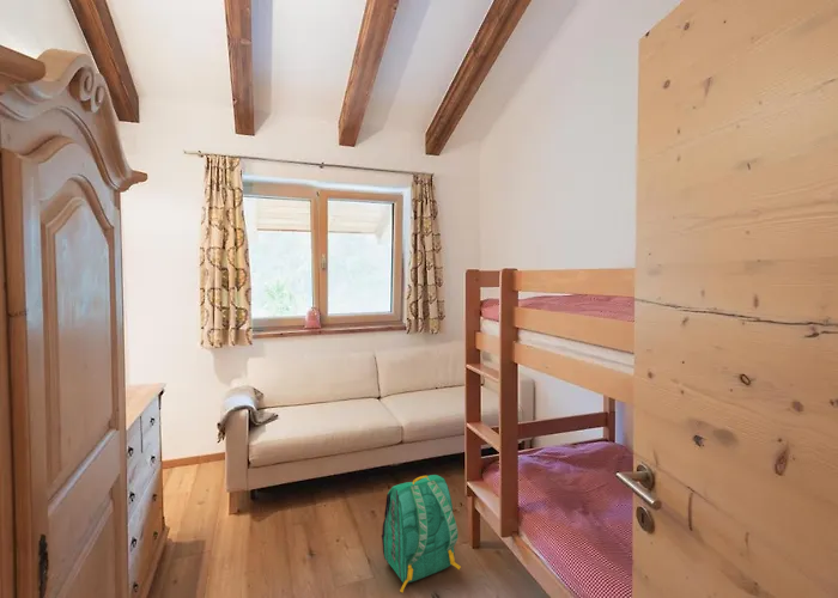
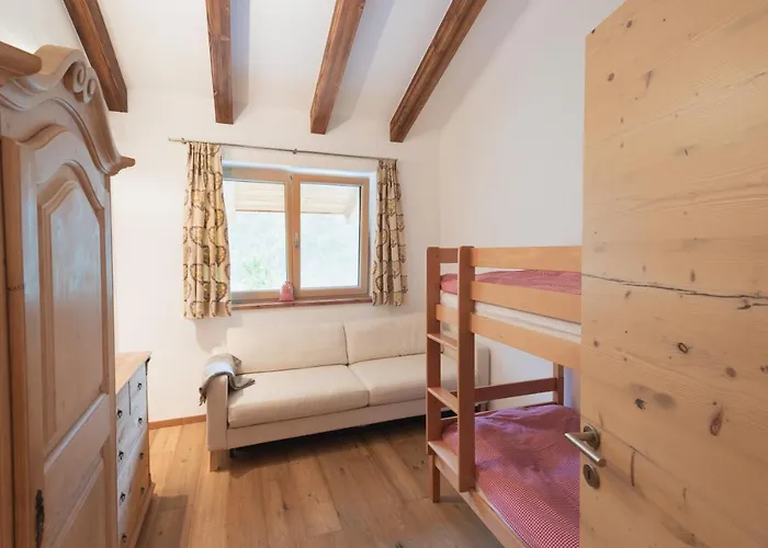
- backpack [381,474,462,594]
